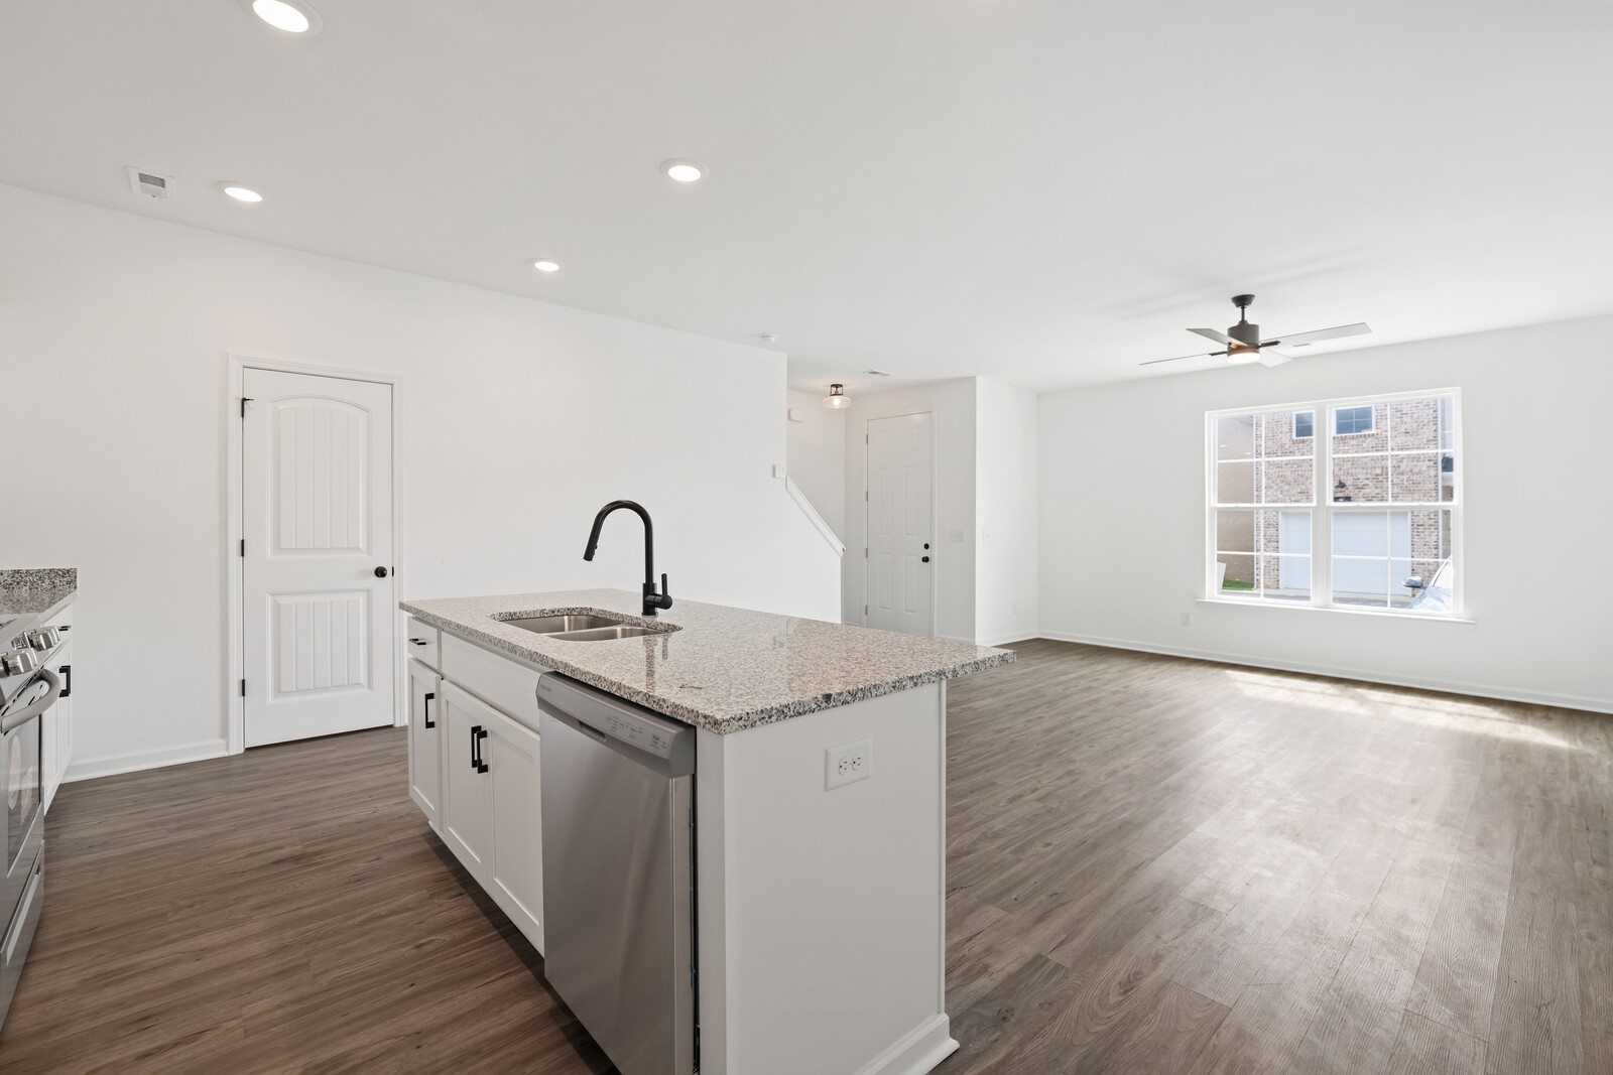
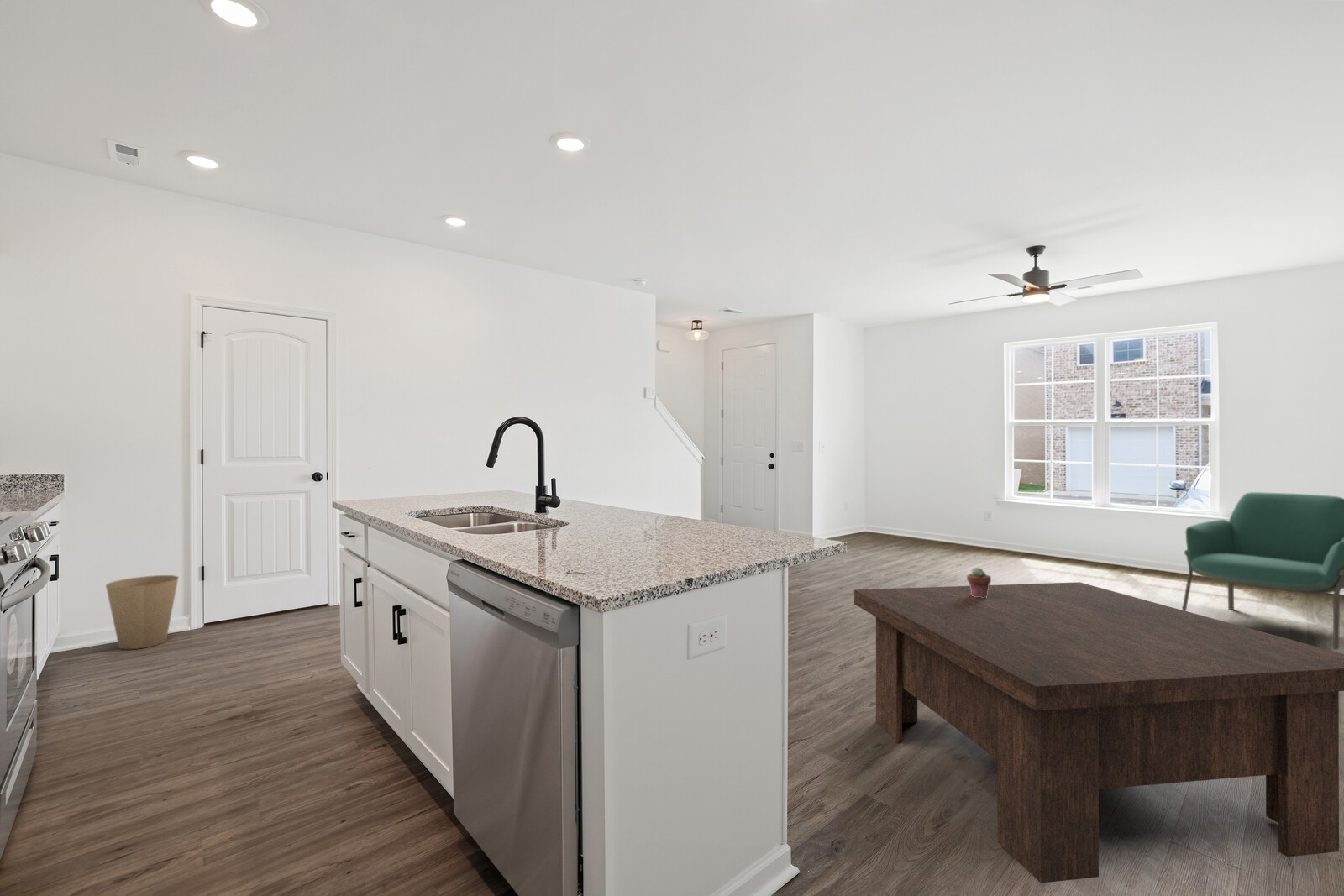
+ trash can [105,574,179,650]
+ potted succulent [966,567,992,598]
+ armchair [1181,491,1344,650]
+ coffee table [853,581,1344,884]
